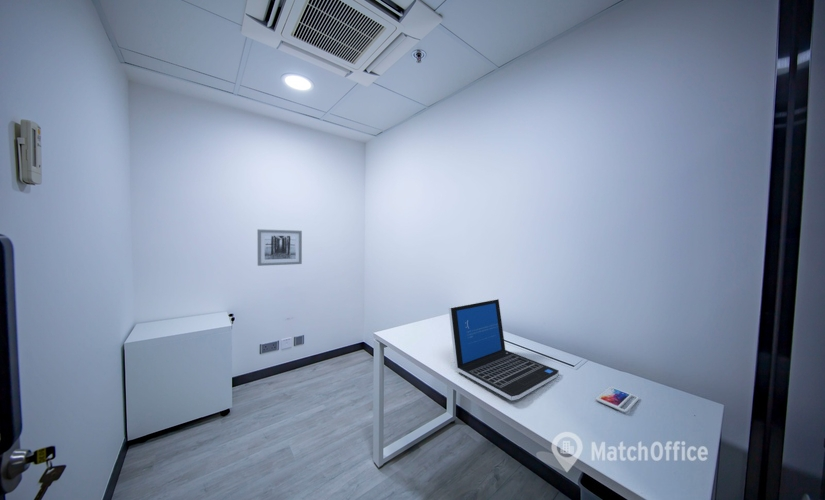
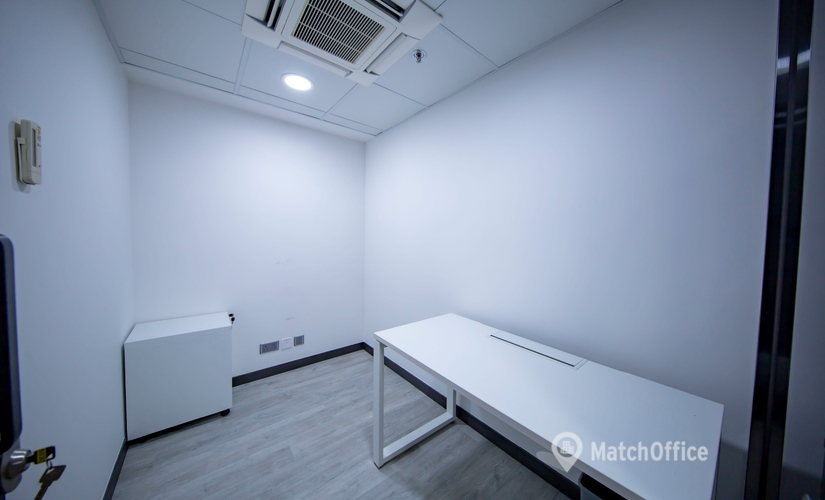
- wall art [257,228,303,267]
- laptop [448,298,560,401]
- smartphone [595,386,640,413]
